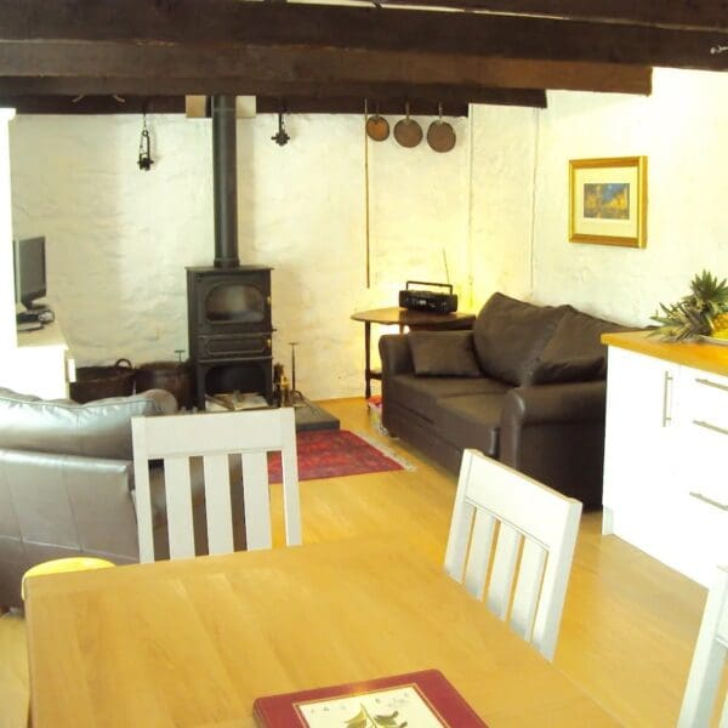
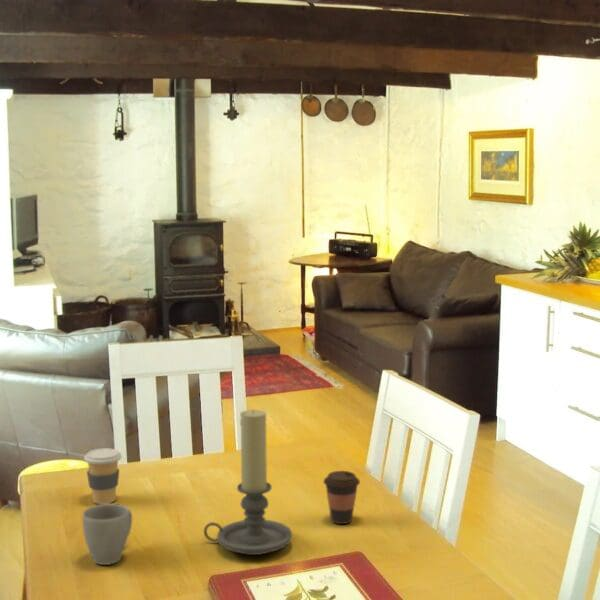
+ coffee cup [322,470,361,525]
+ candle holder [203,409,293,556]
+ coffee cup [83,447,123,505]
+ mug [81,503,133,566]
